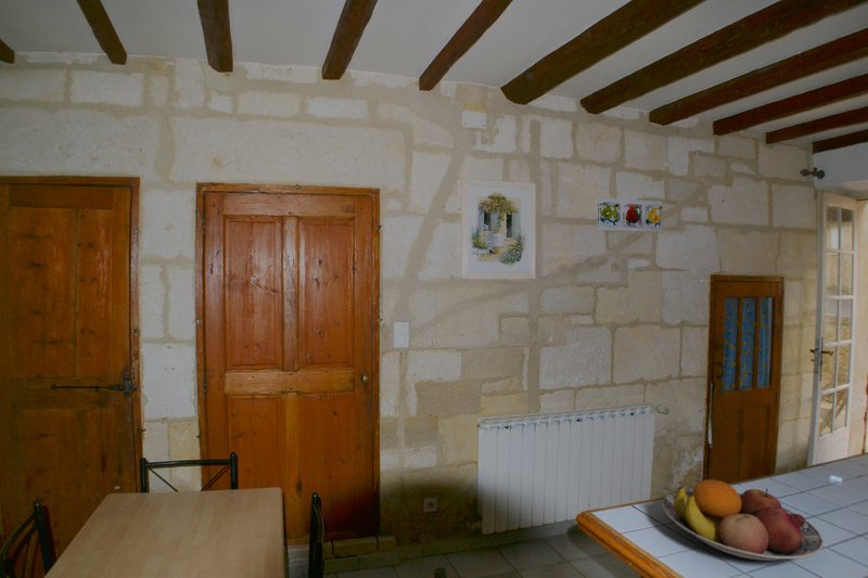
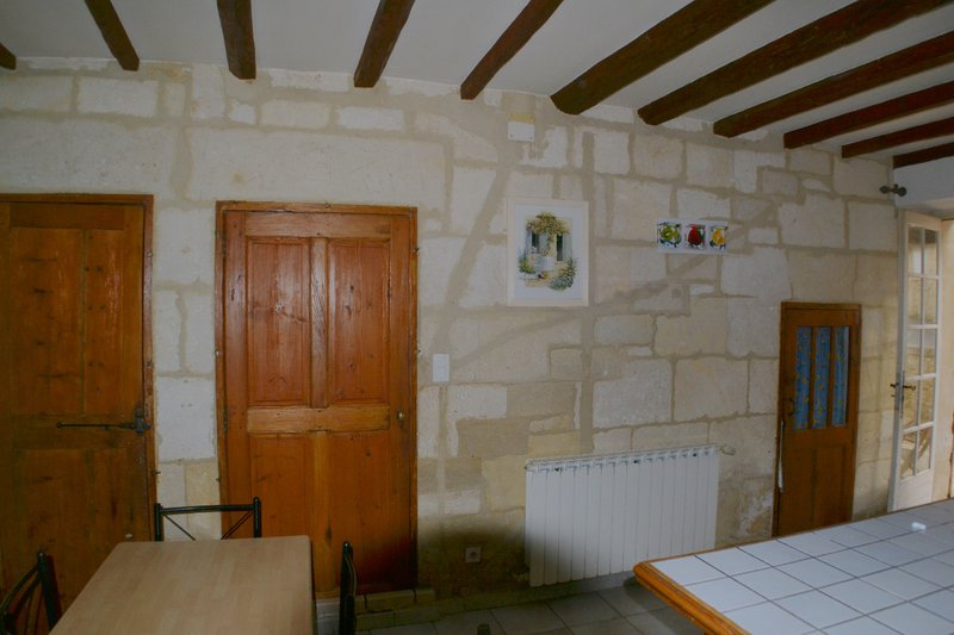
- fruit bowl [662,478,825,562]
